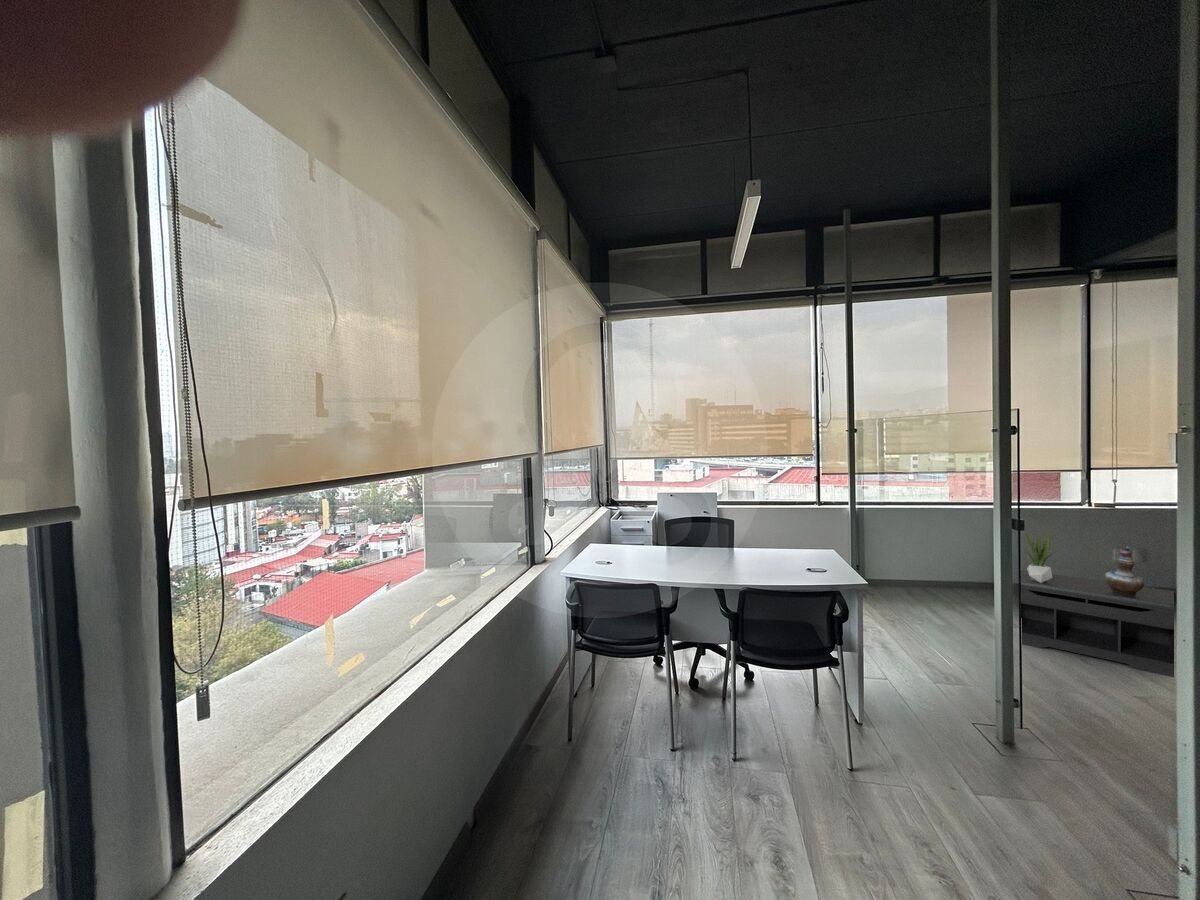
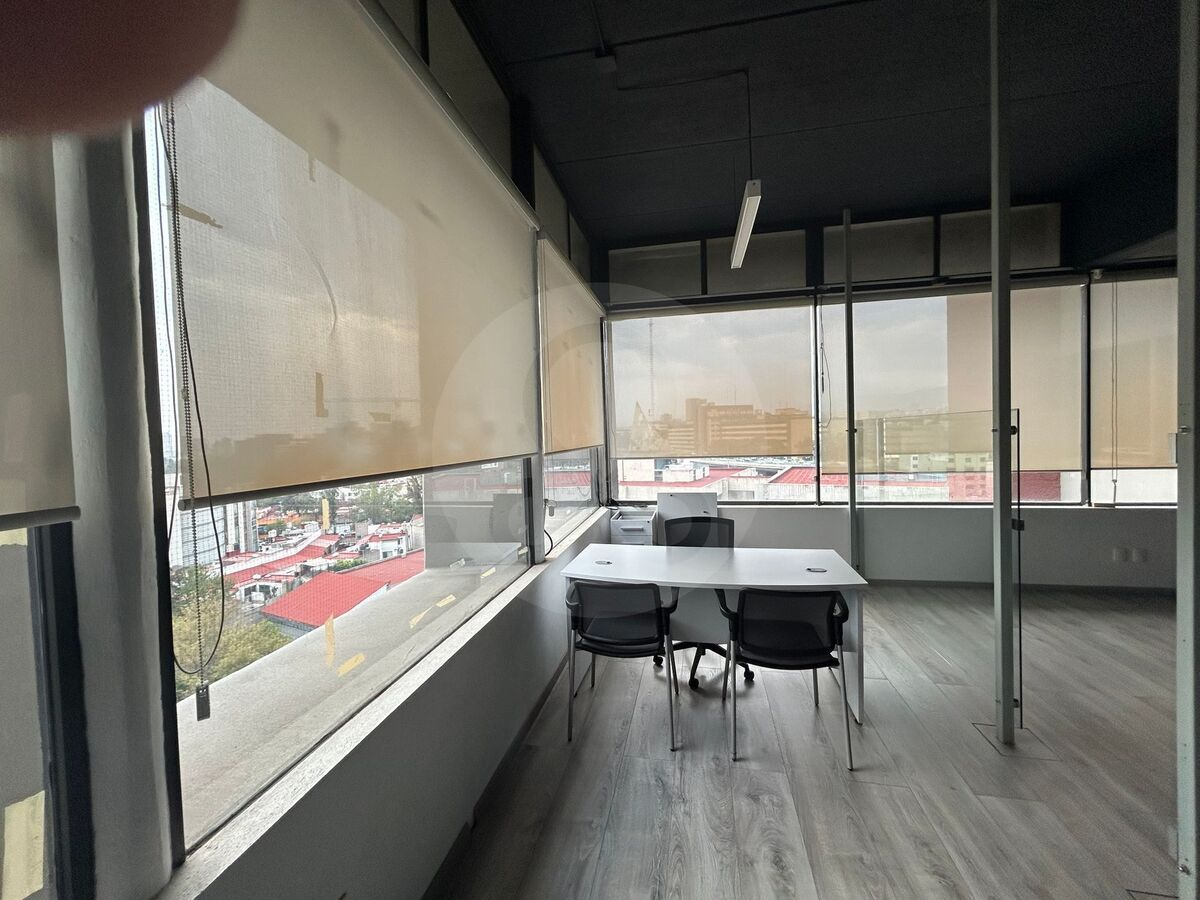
- decorative vase [1104,546,1145,596]
- bench [1020,569,1175,678]
- potted plant [1022,530,1055,583]
